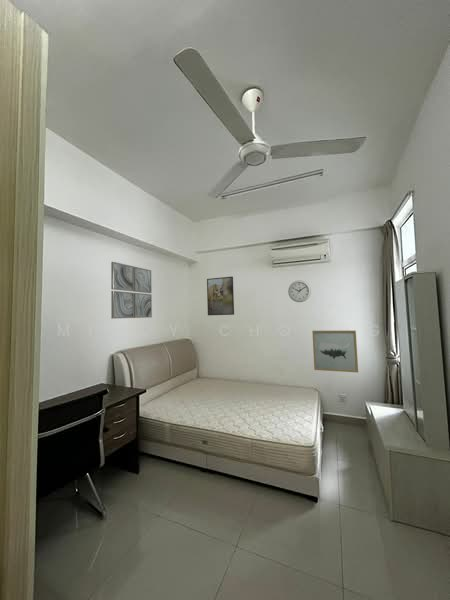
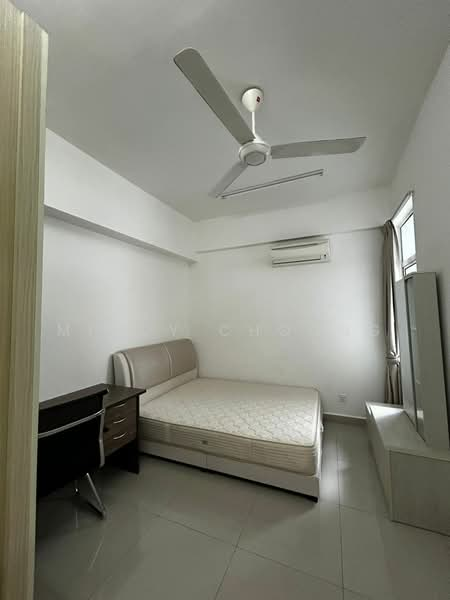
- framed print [206,276,235,316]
- wall art [311,330,359,373]
- wall art [110,261,153,320]
- wall clock [287,279,312,303]
